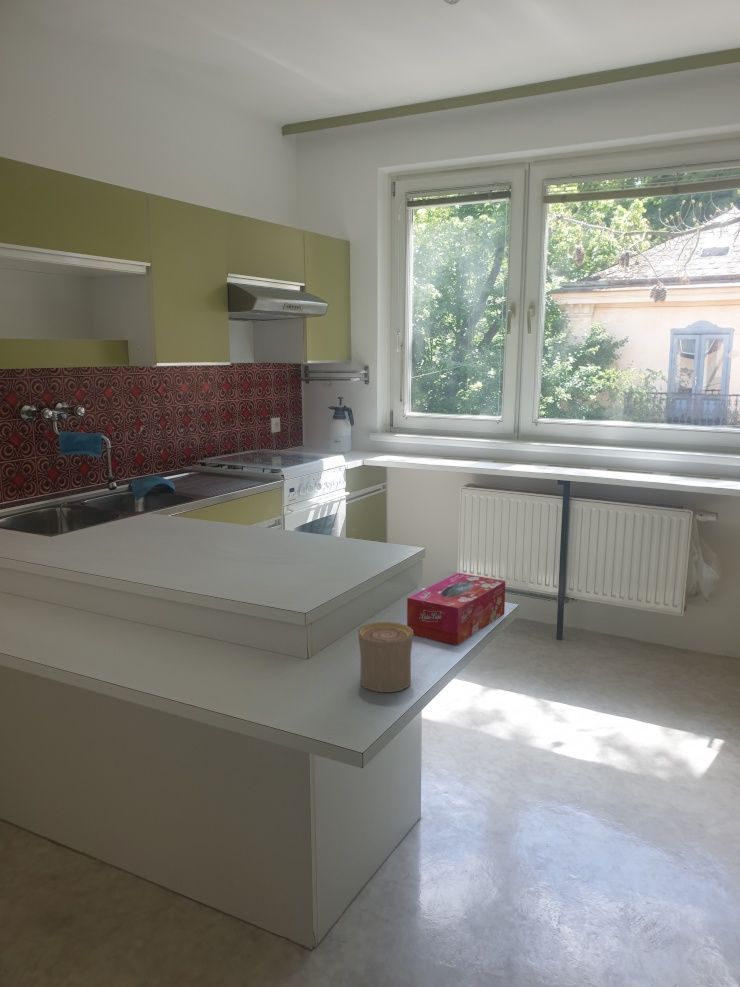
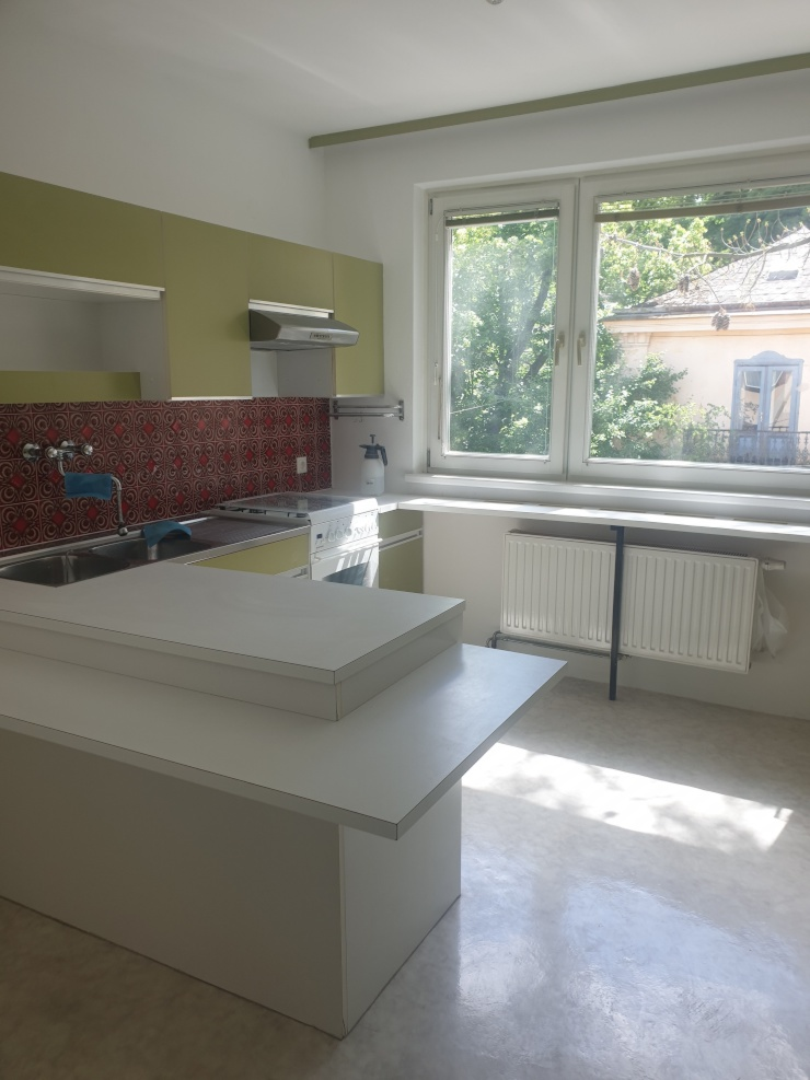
- tissue box [406,572,506,646]
- cup [357,621,414,693]
